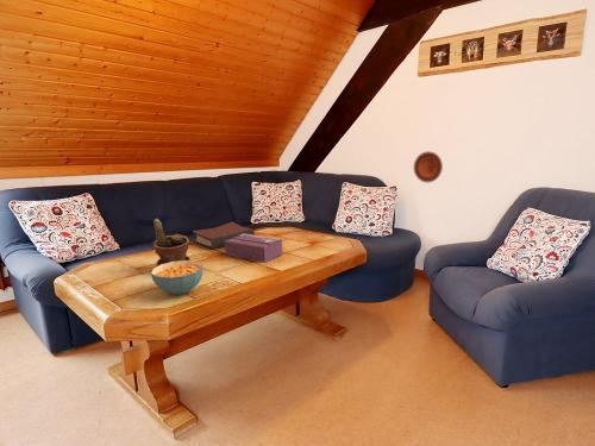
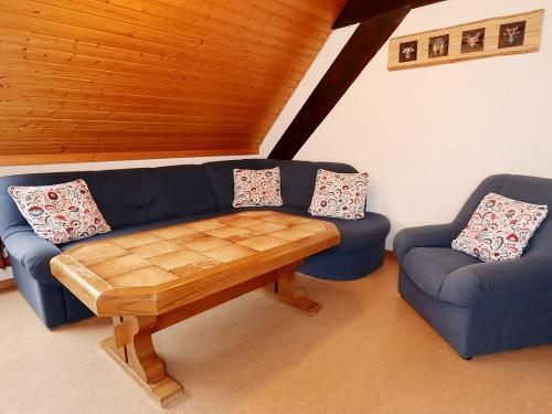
- tissue box [224,233,283,264]
- decorative plate [413,150,444,183]
- potted plant [152,218,192,266]
- hardback book [192,221,256,251]
- cereal bowl [150,259,205,296]
